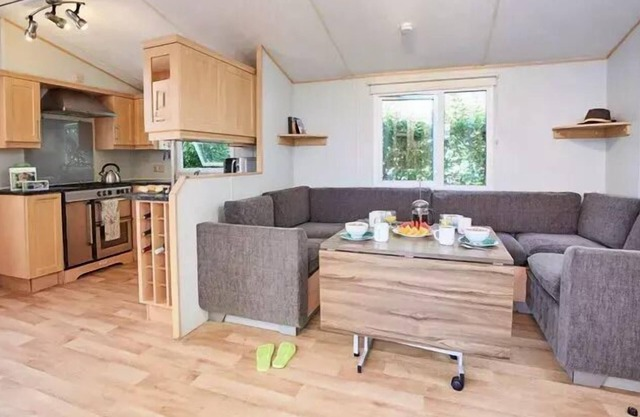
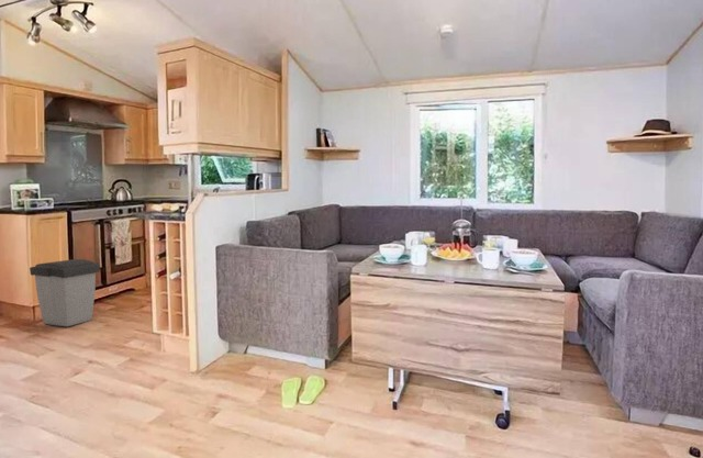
+ trash can [29,258,101,327]
